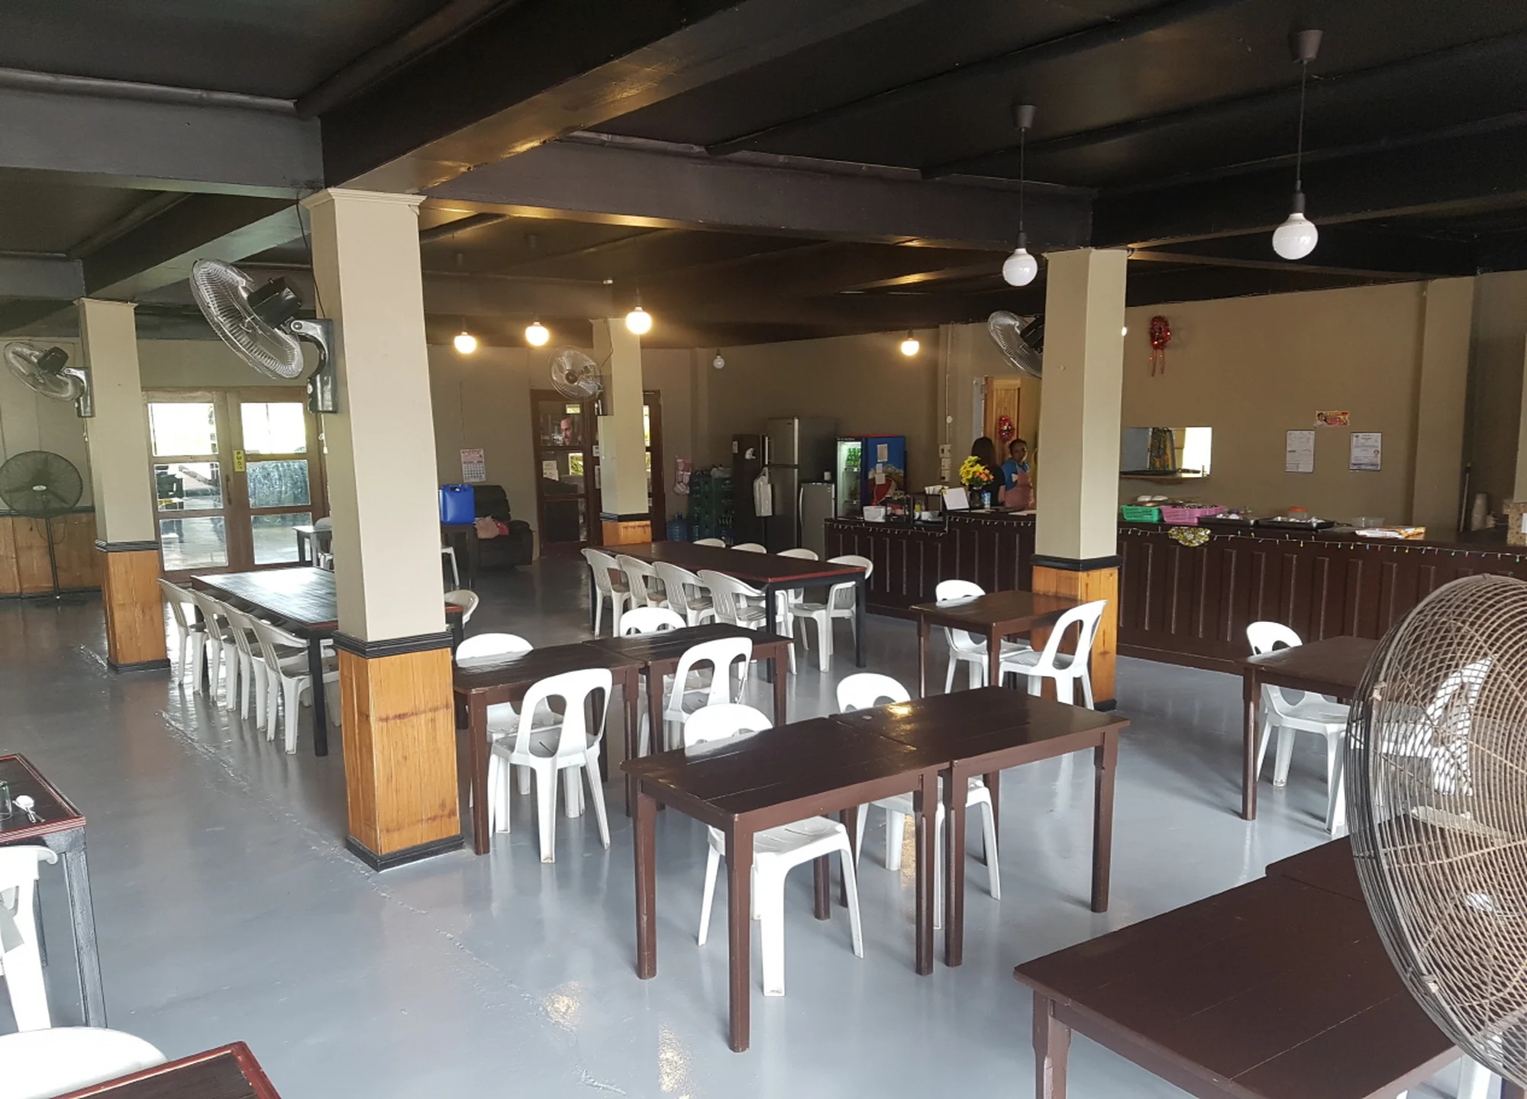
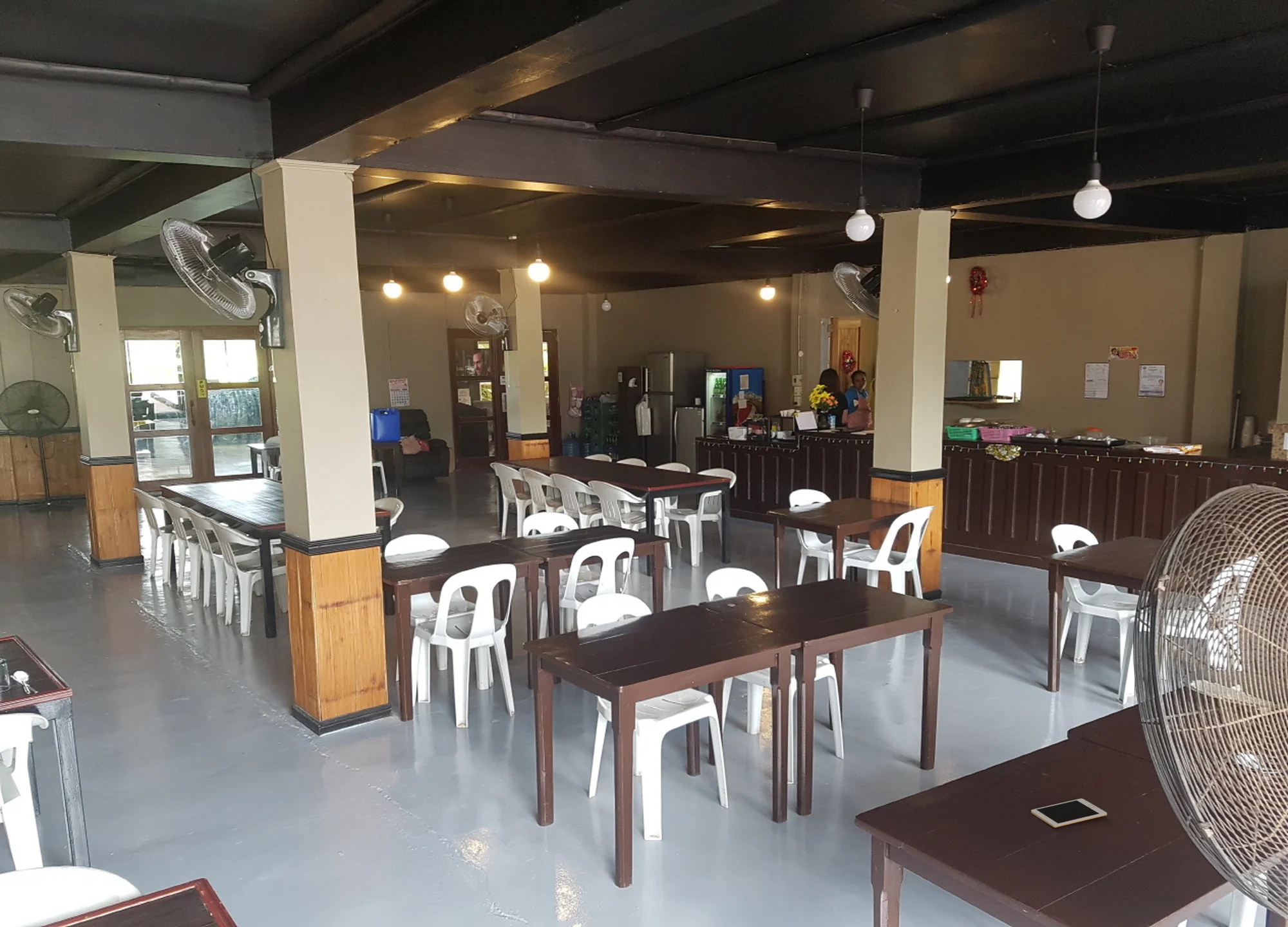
+ cell phone [1030,798,1108,828]
